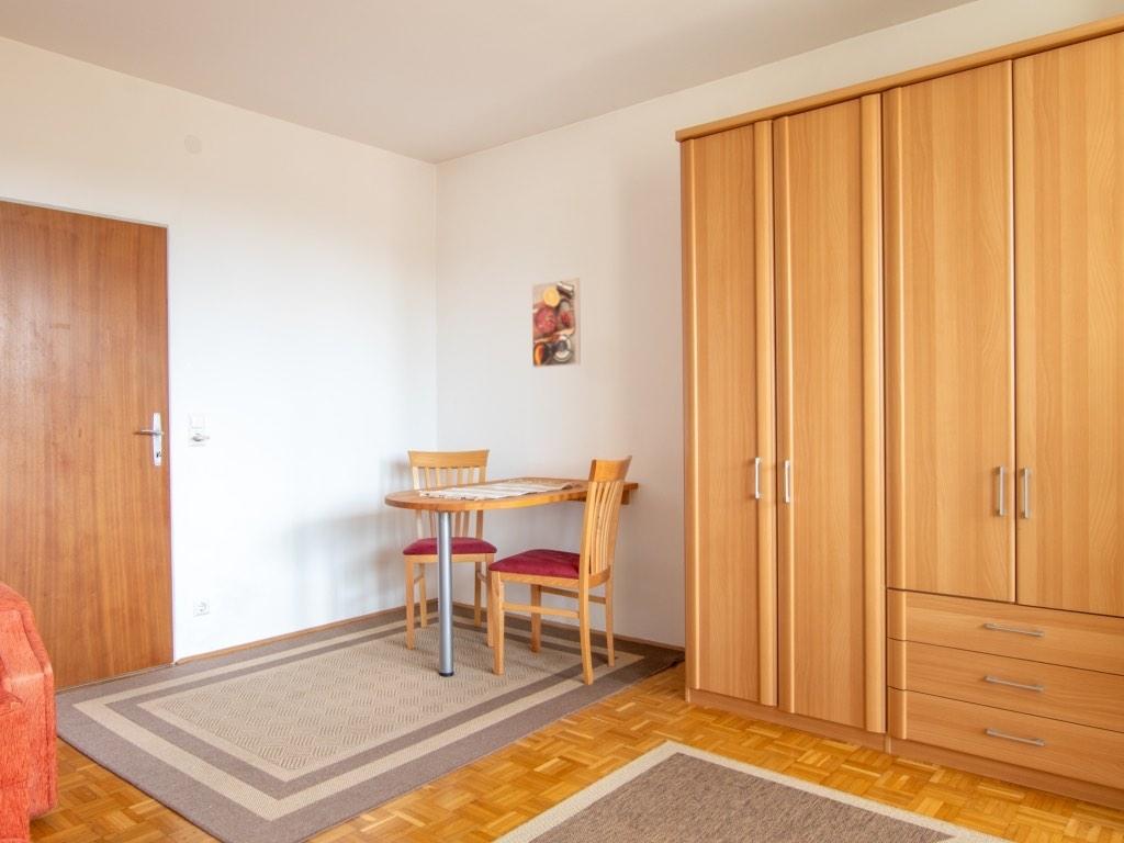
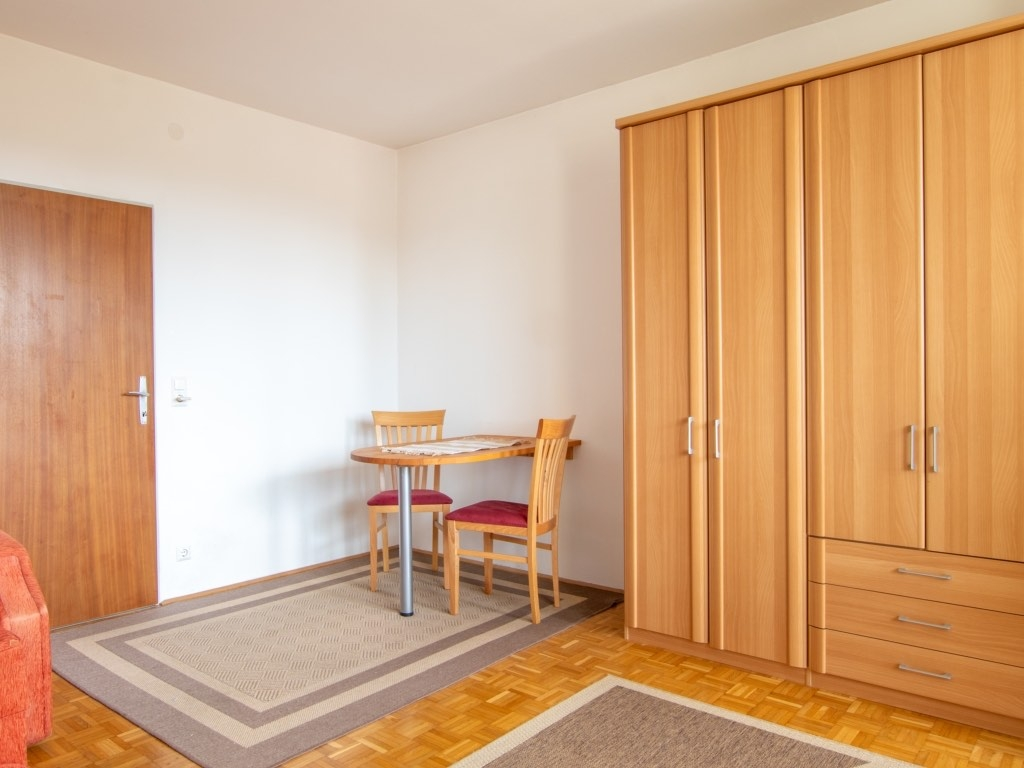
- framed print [530,277,582,369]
